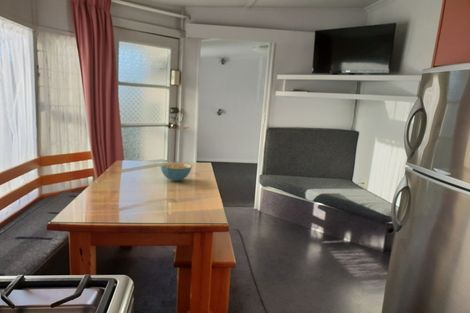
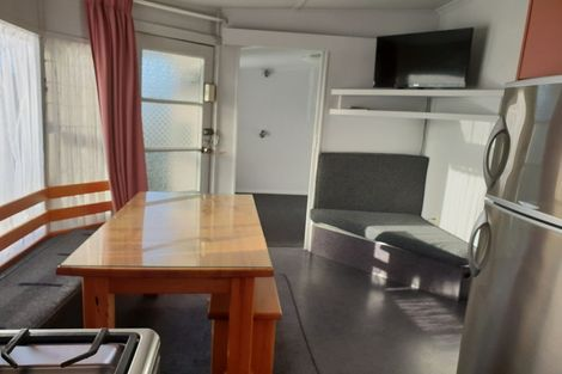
- cereal bowl [159,162,193,182]
